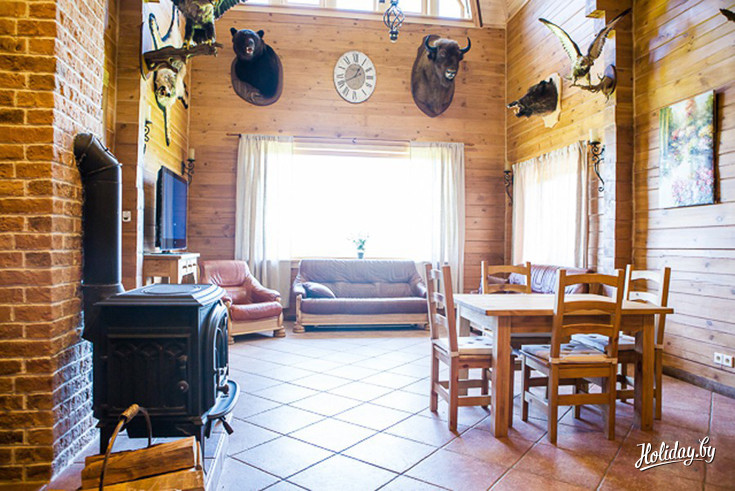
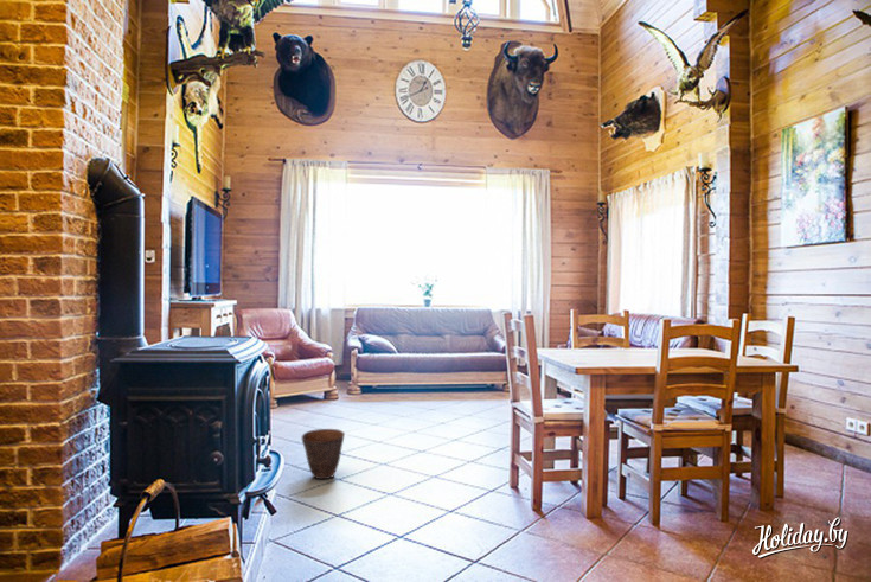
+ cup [300,428,346,480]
